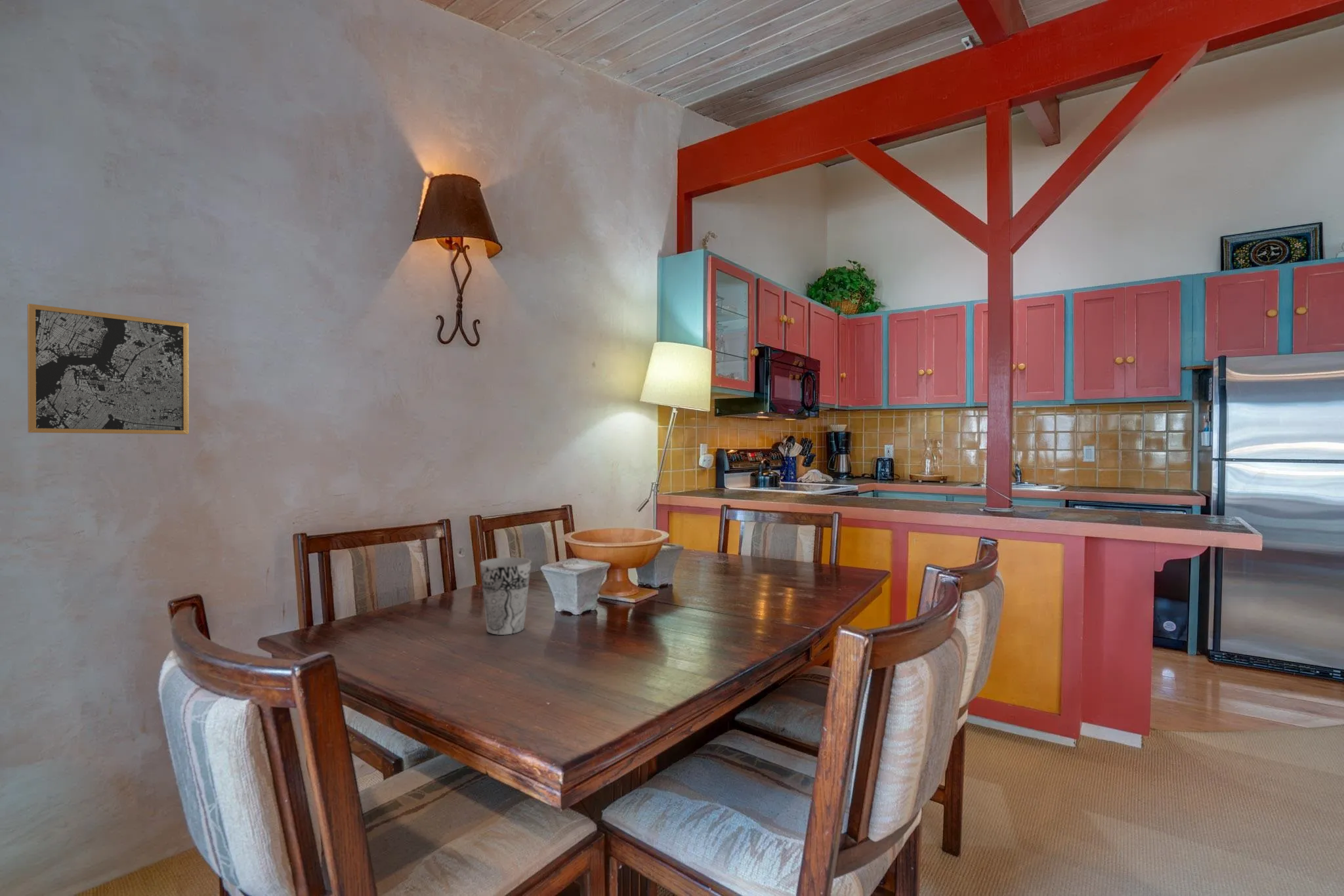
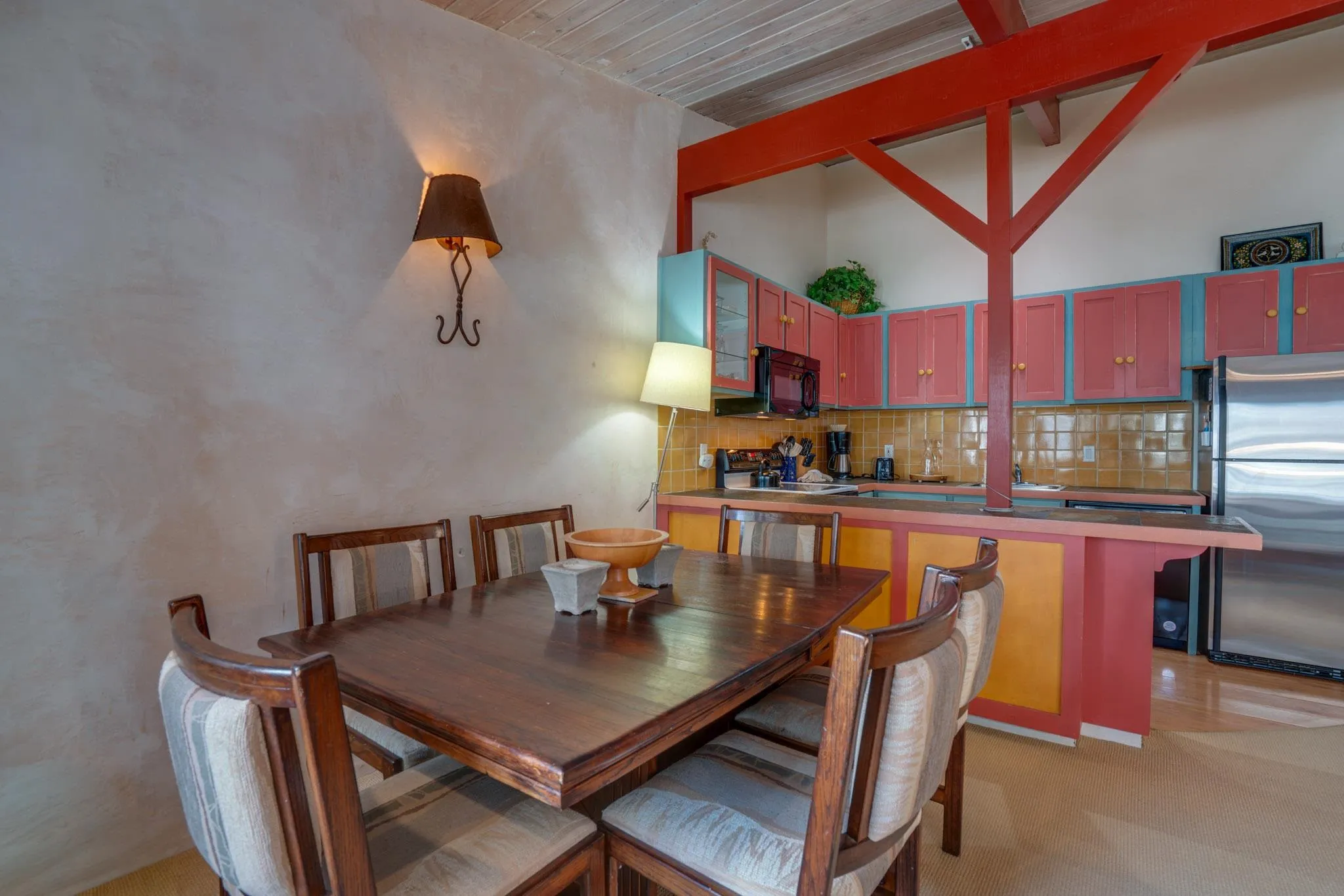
- wall art [27,303,190,435]
- cup [479,557,532,636]
